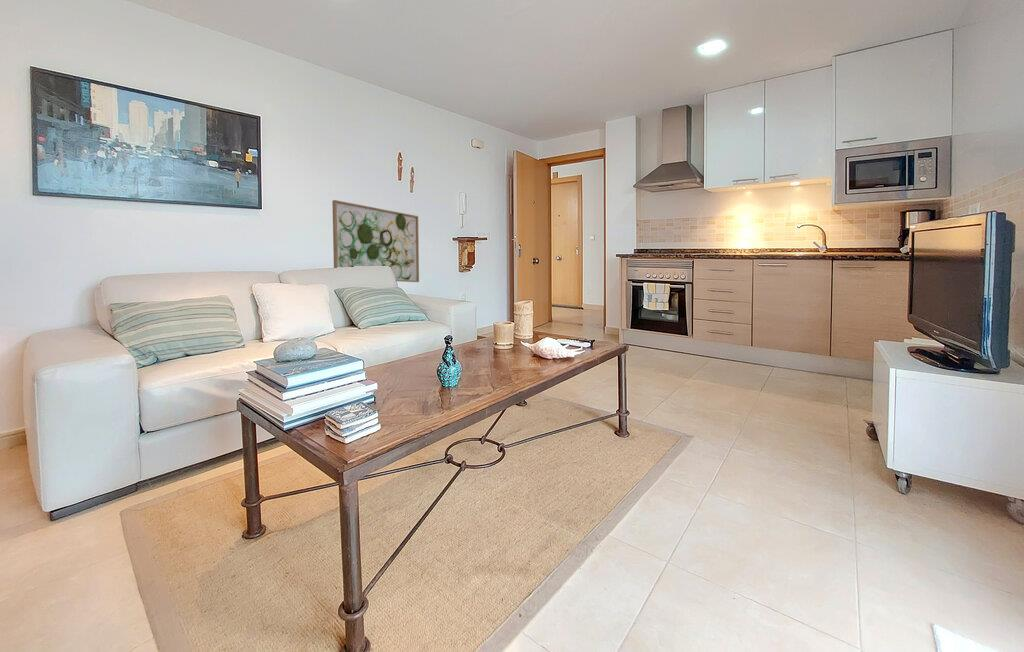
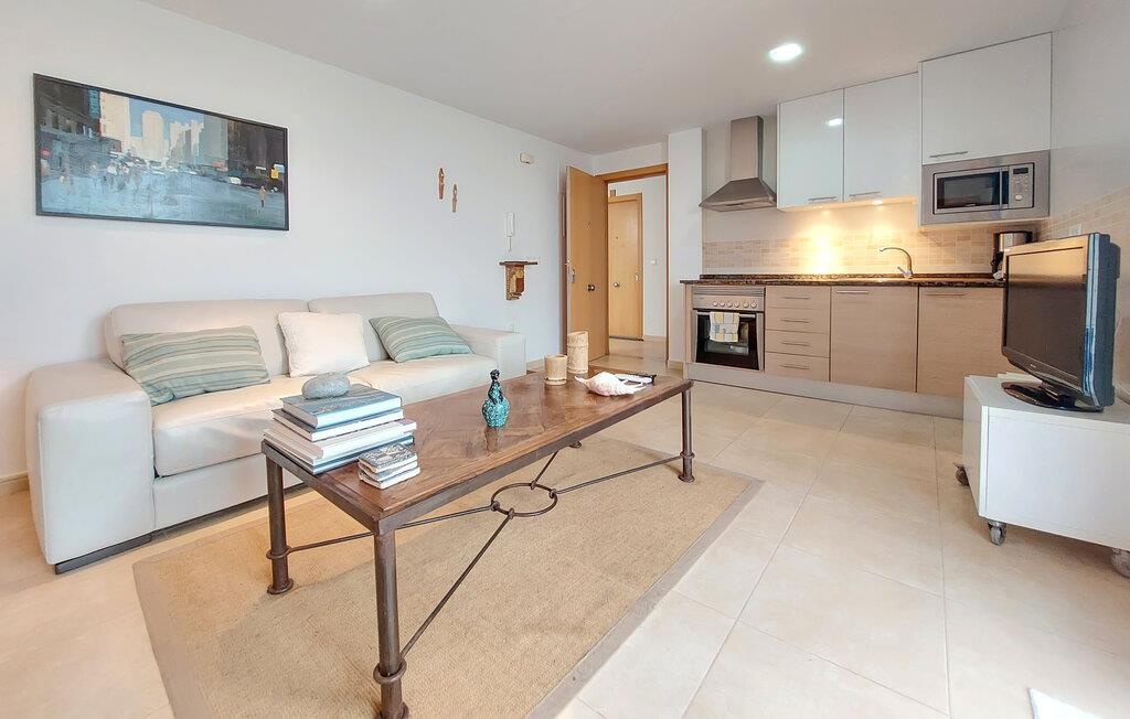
- wall art [331,199,420,283]
